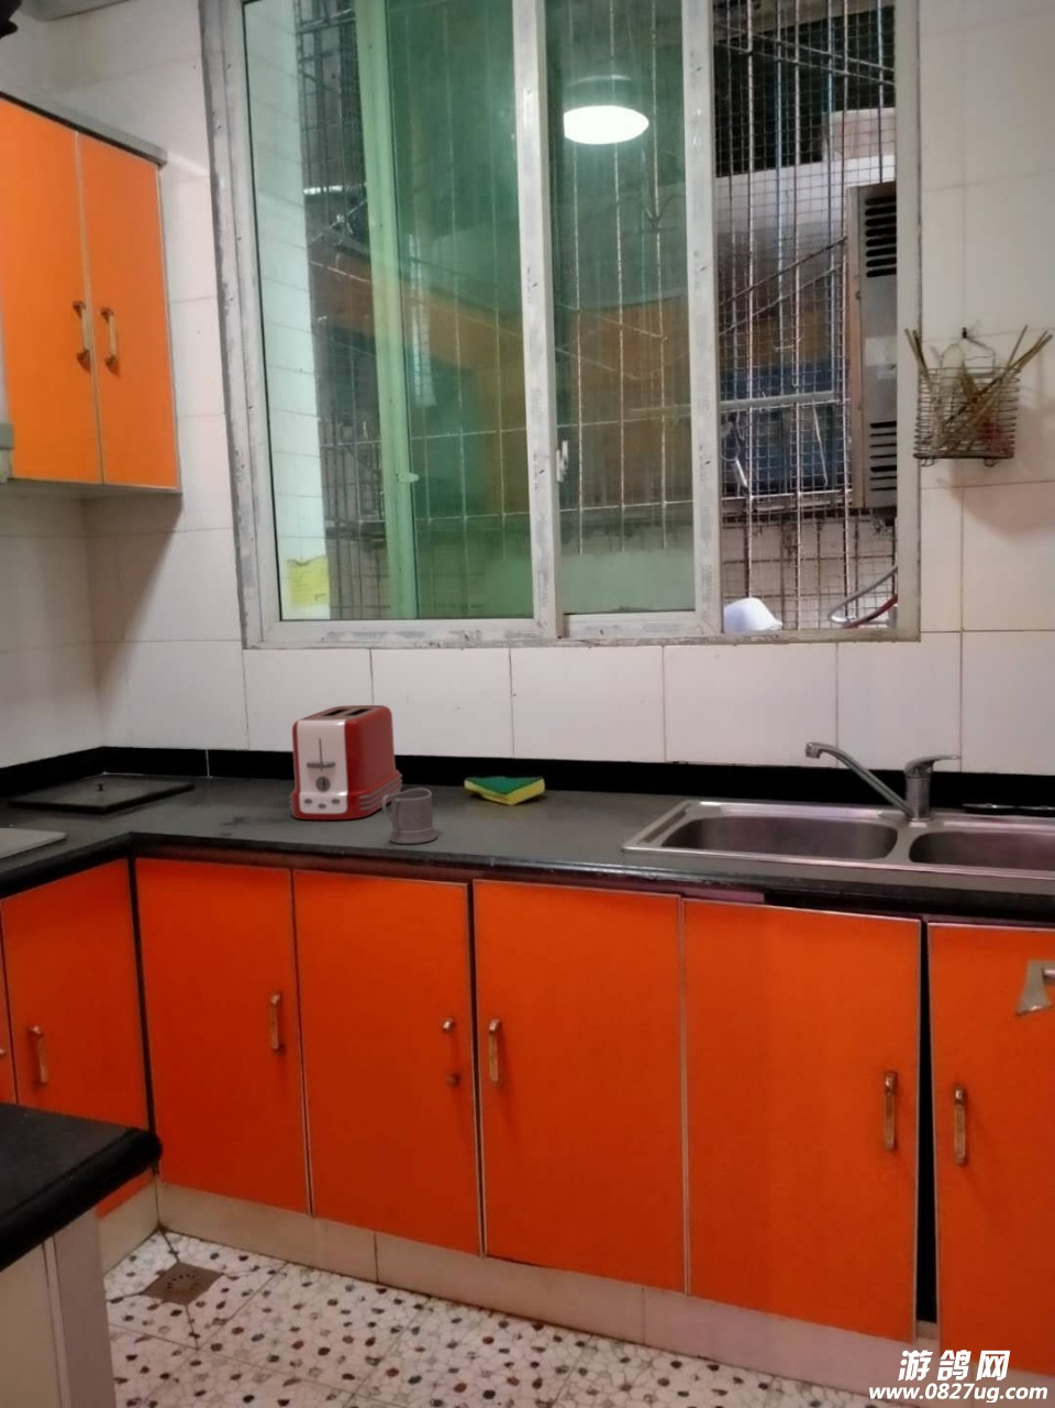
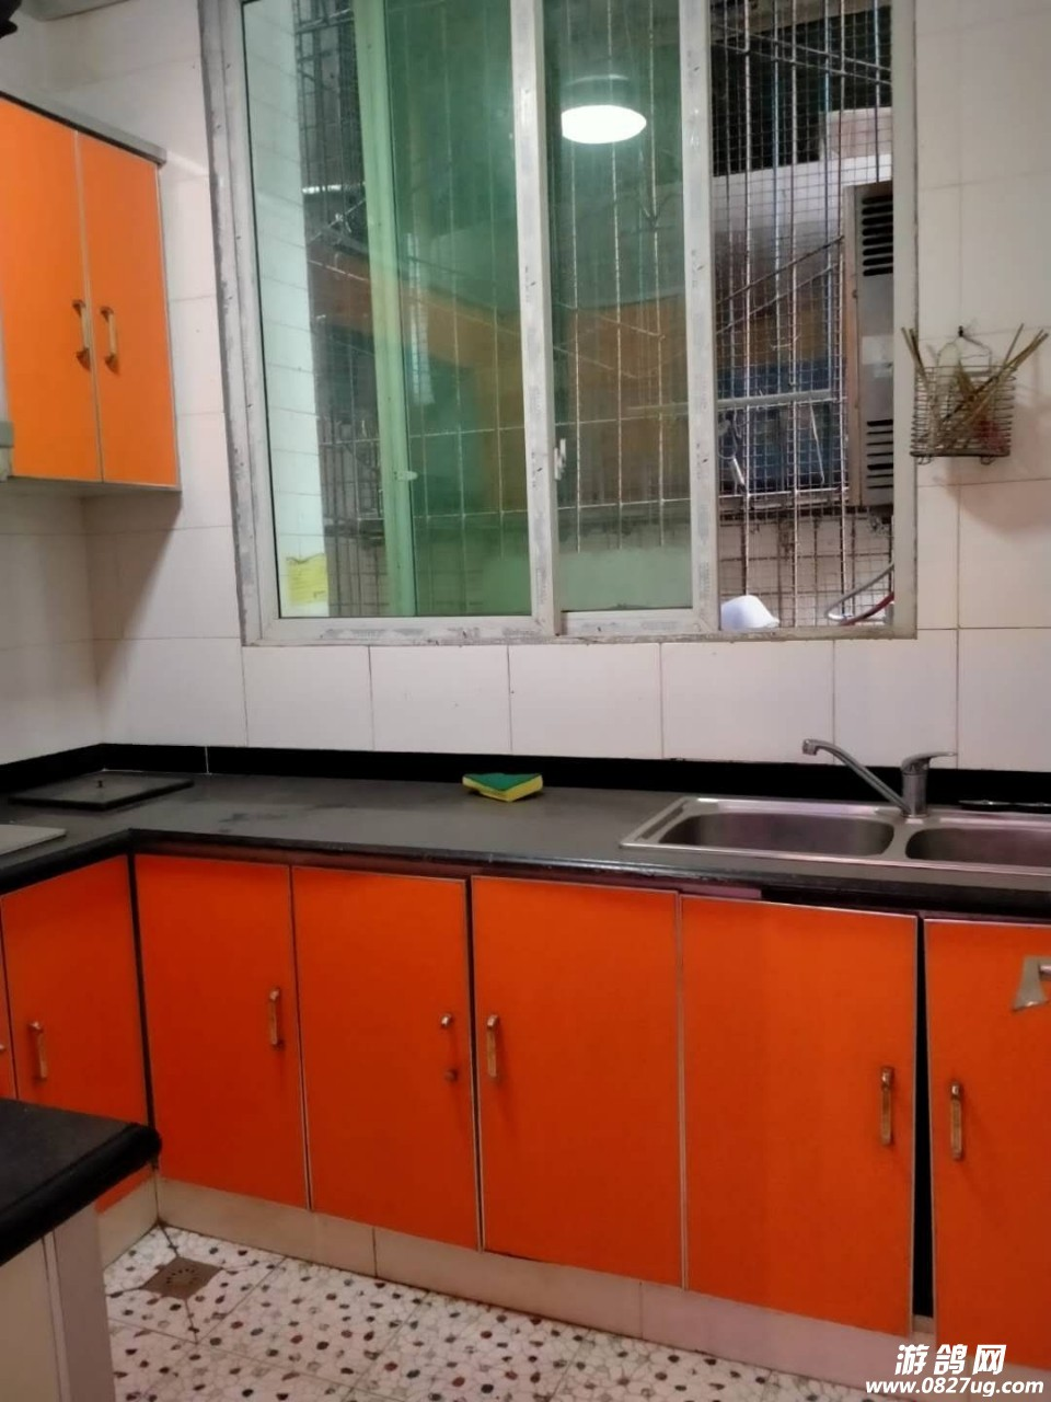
- mug [381,786,439,845]
- toaster [288,704,403,820]
